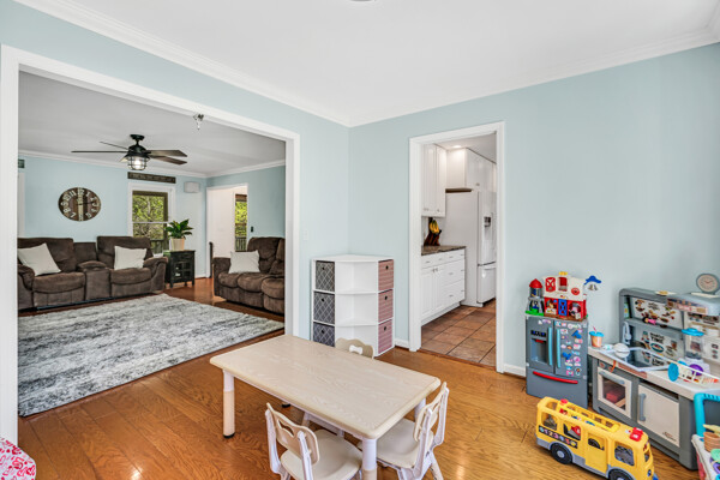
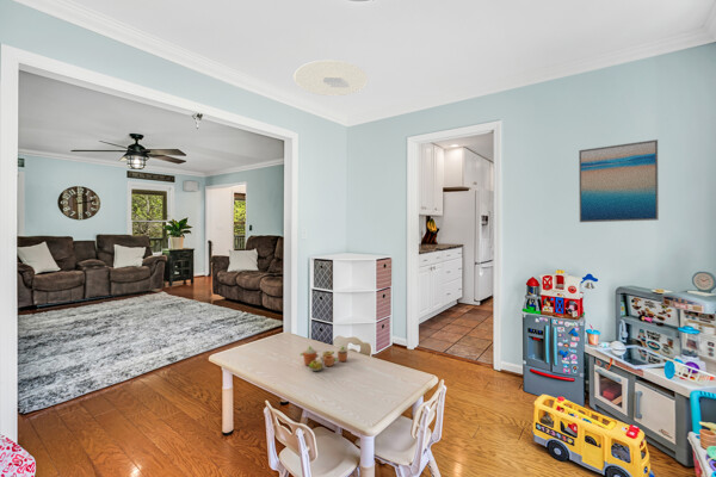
+ ceiling light [294,60,369,97]
+ wall art [578,138,660,223]
+ toy tea set [300,345,348,372]
